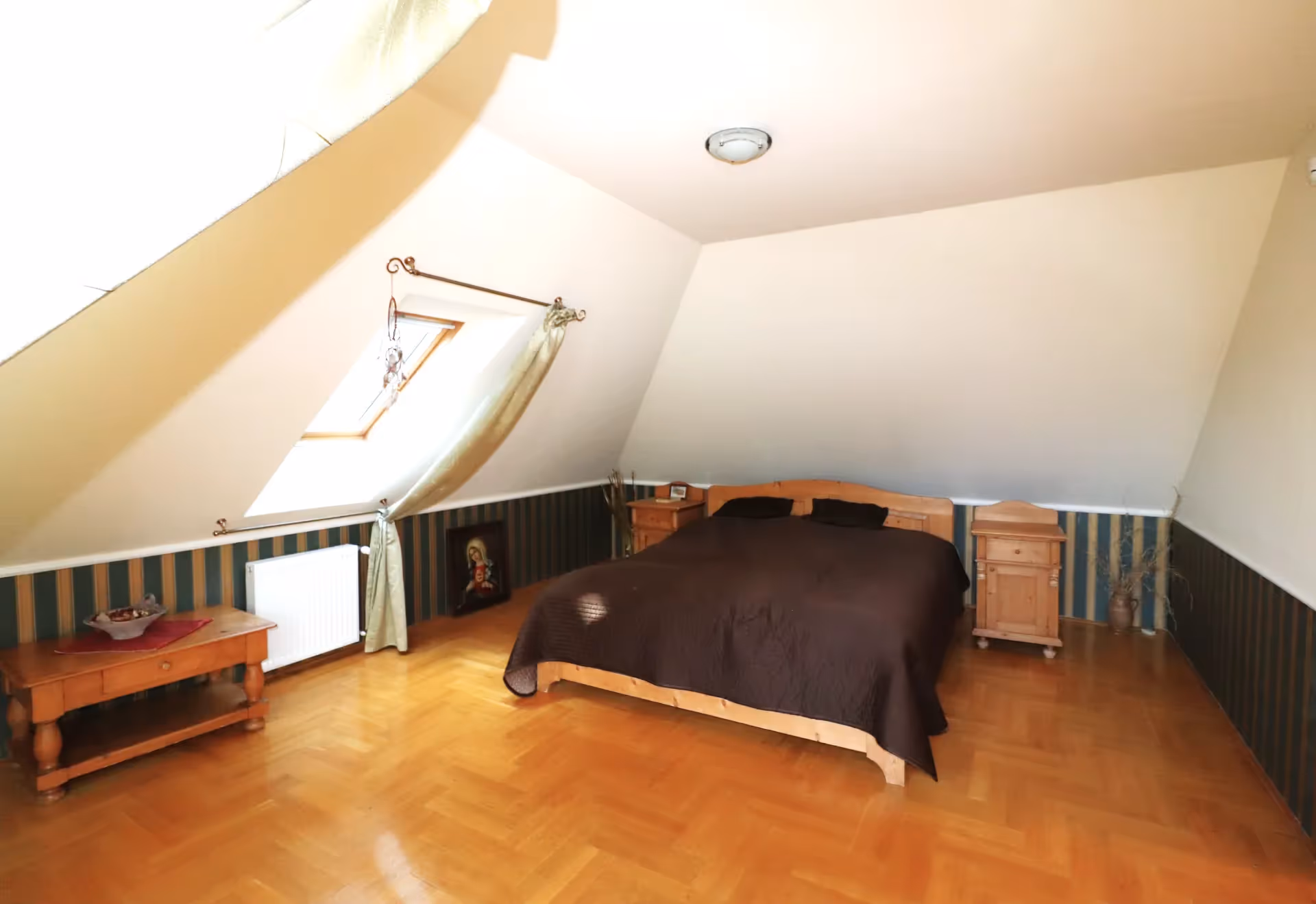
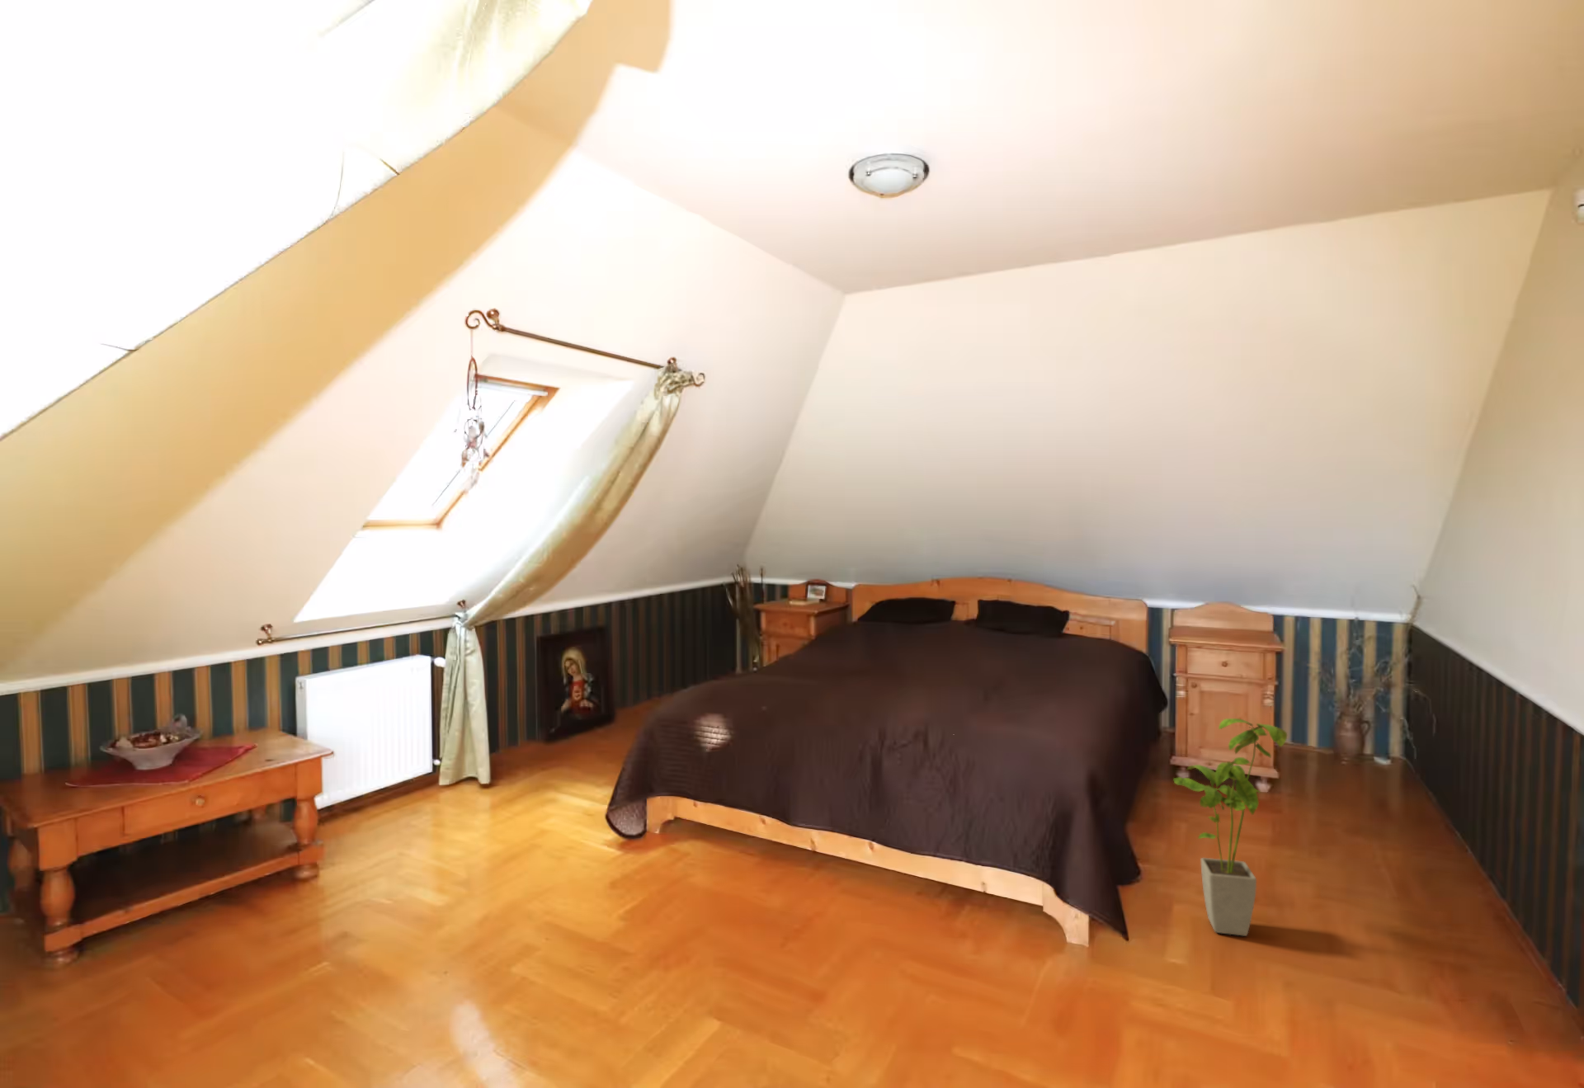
+ house plant [1172,717,1288,938]
